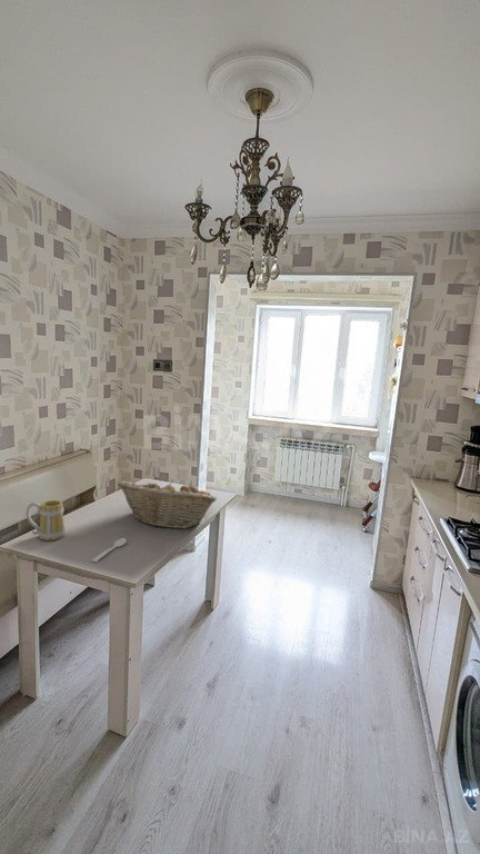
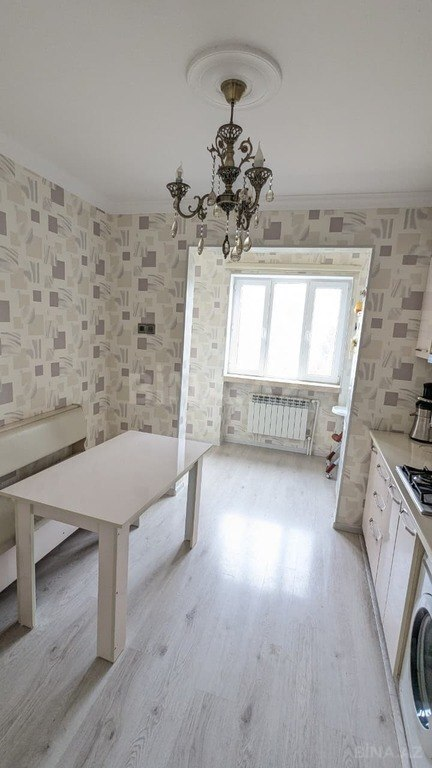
- fruit basket [116,480,218,529]
- mug [24,499,67,542]
- spoon [90,537,128,564]
